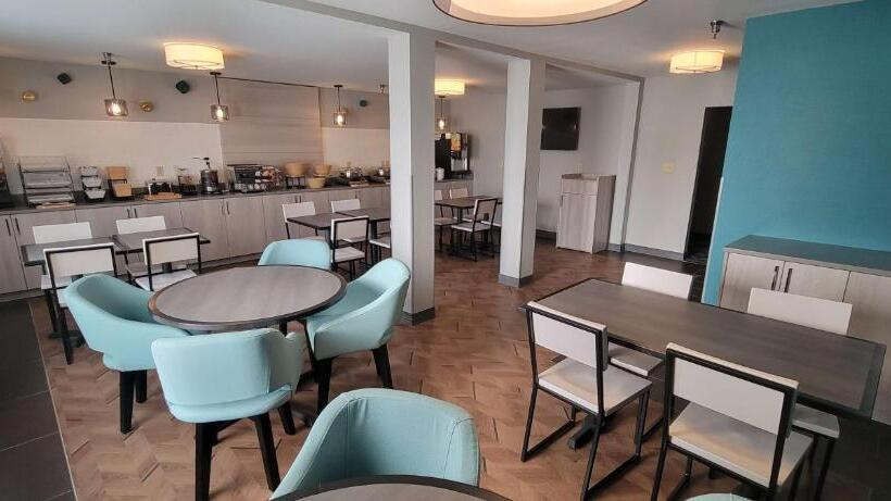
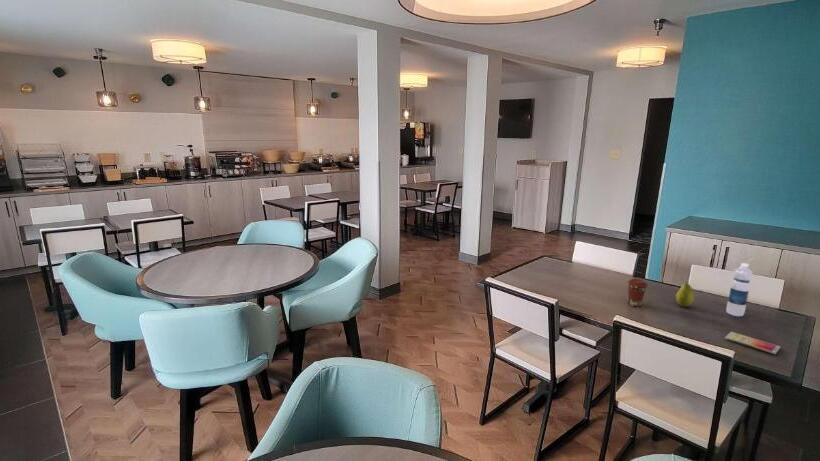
+ fruit [675,282,696,308]
+ smartphone [724,331,781,355]
+ water bottle [725,262,754,317]
+ coffee cup [627,278,649,308]
